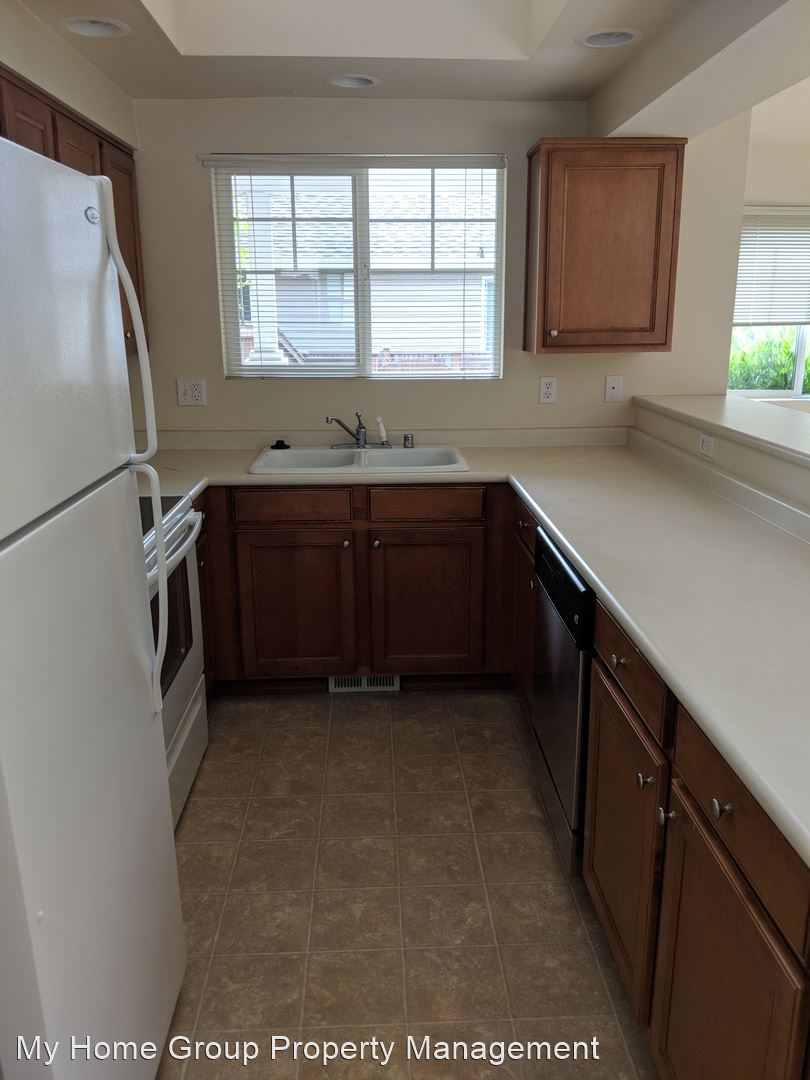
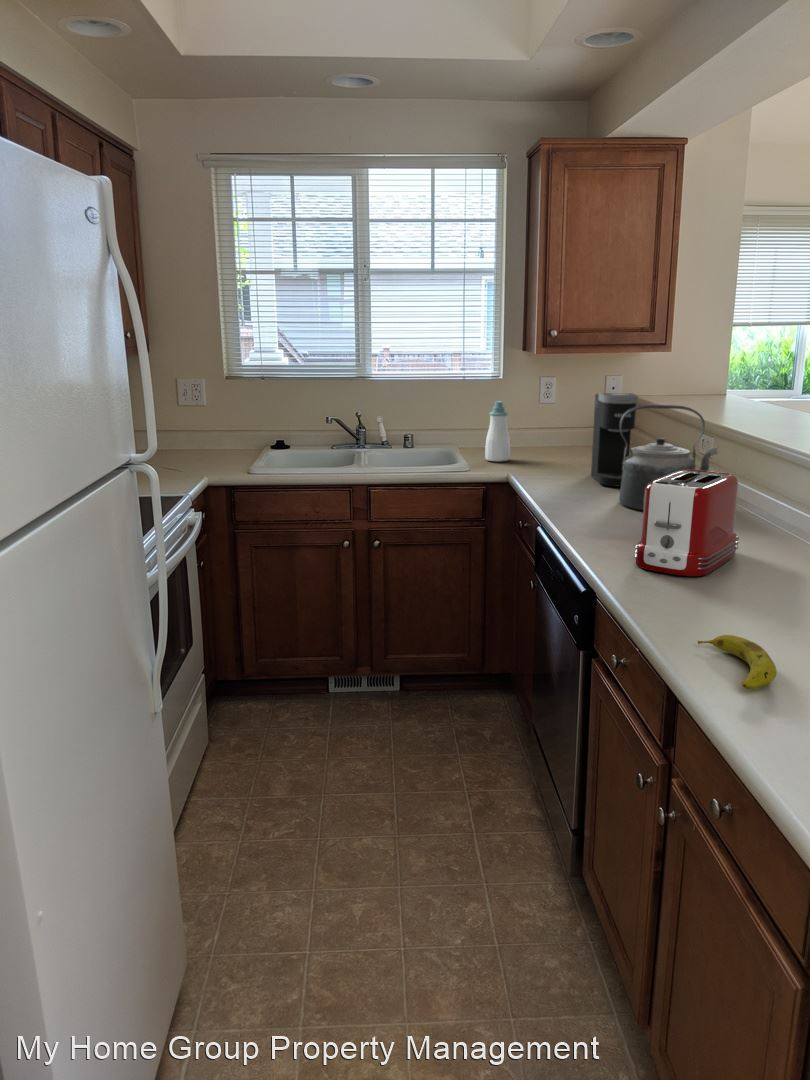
+ coffee maker [590,392,639,487]
+ kettle [618,404,719,511]
+ fruit [697,634,778,690]
+ toaster [633,469,740,577]
+ soap bottle [484,400,511,463]
